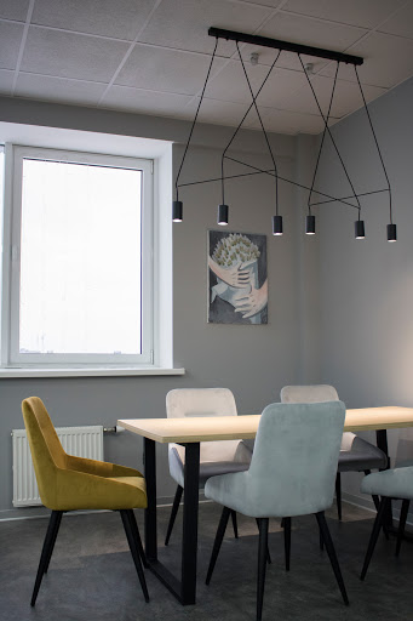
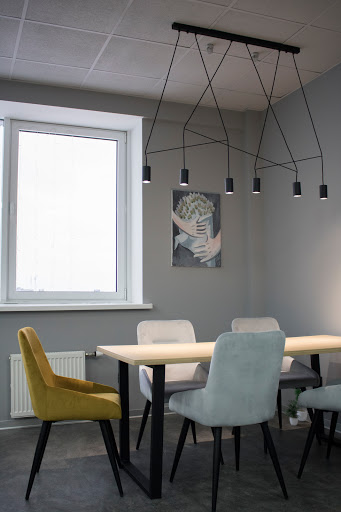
+ potted plant [283,389,308,426]
